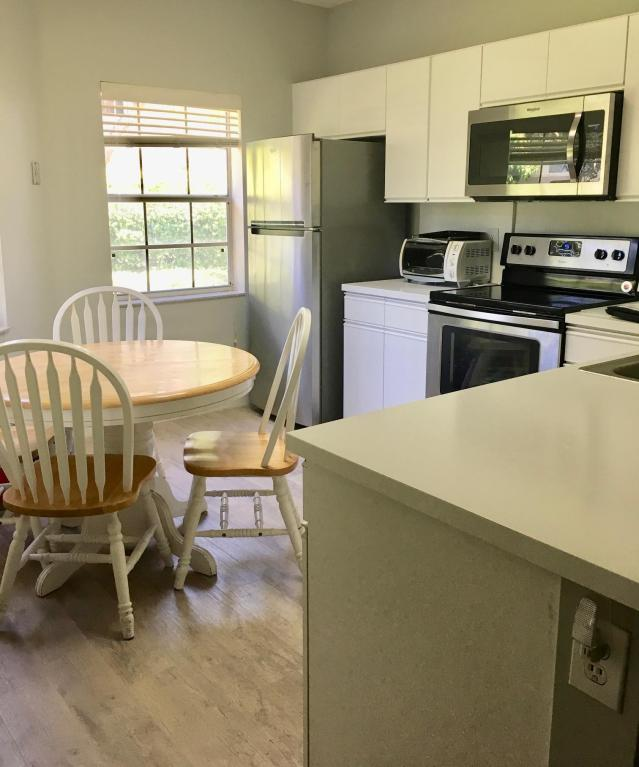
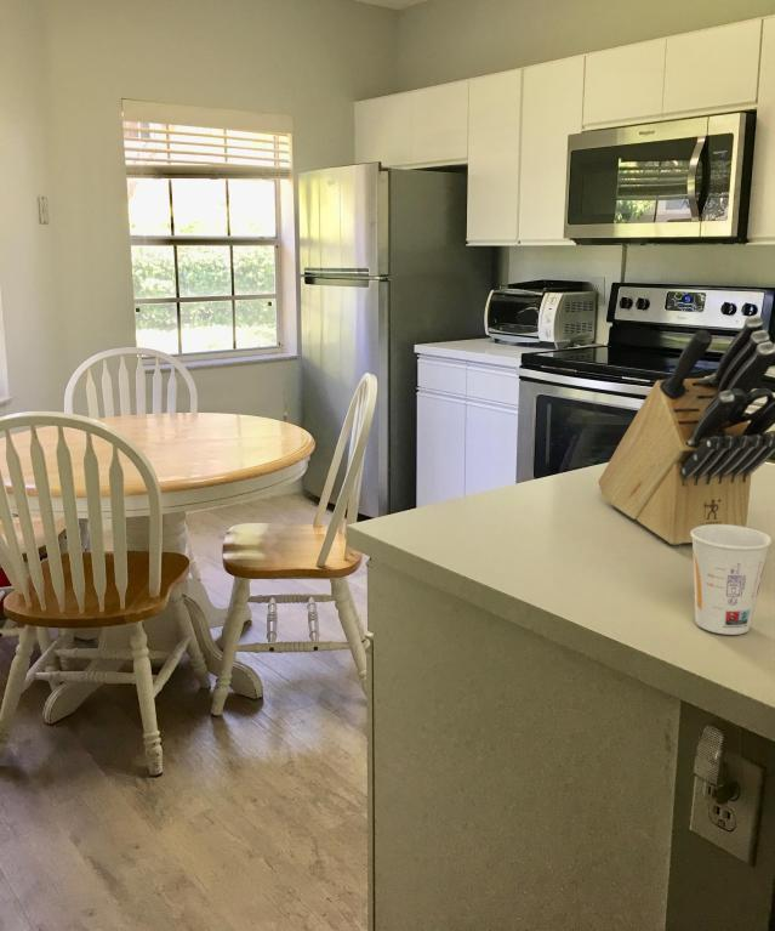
+ cup [690,524,773,636]
+ knife block [597,314,775,546]
